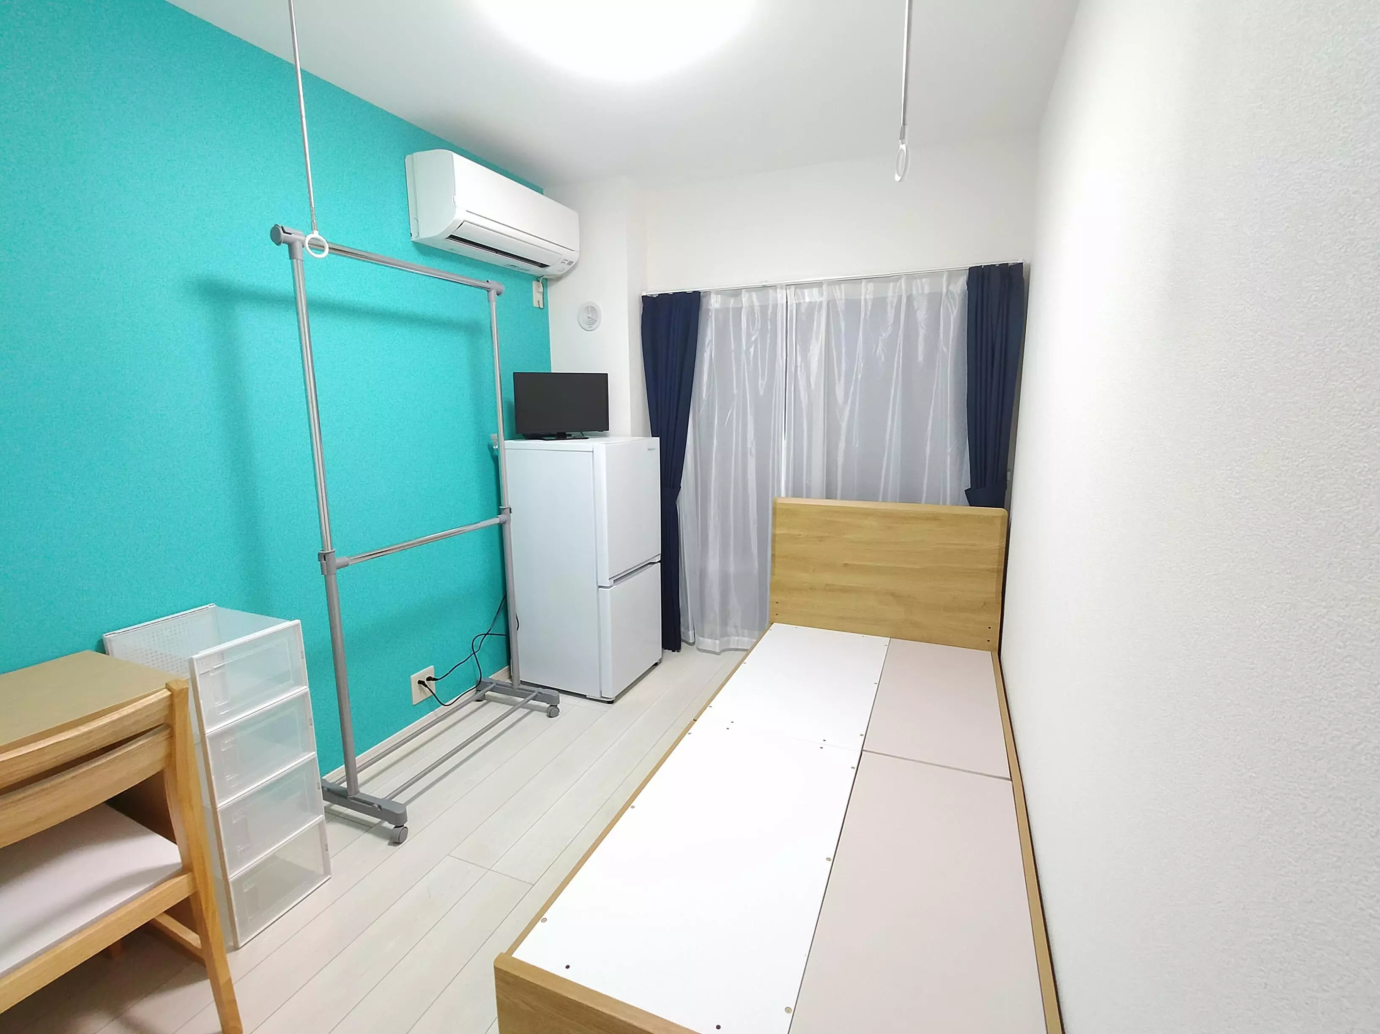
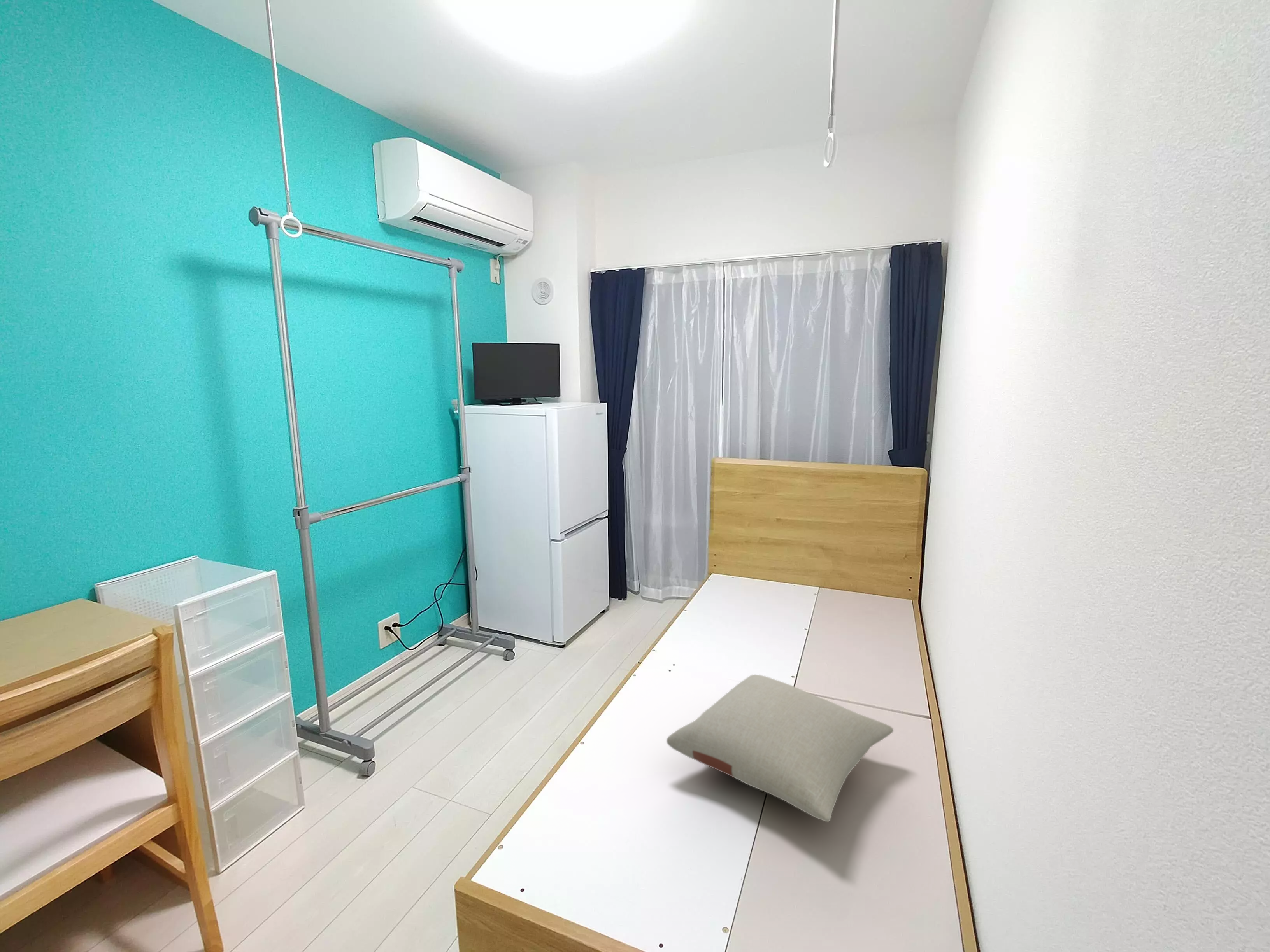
+ pillow [666,674,894,822]
